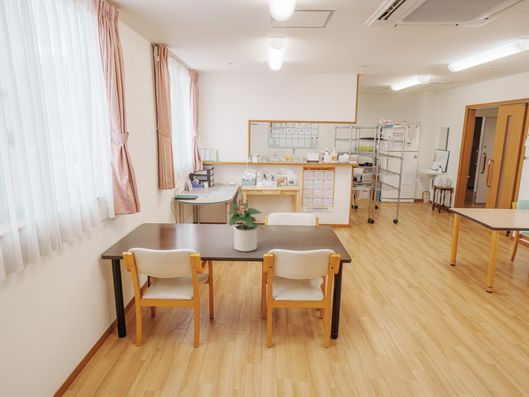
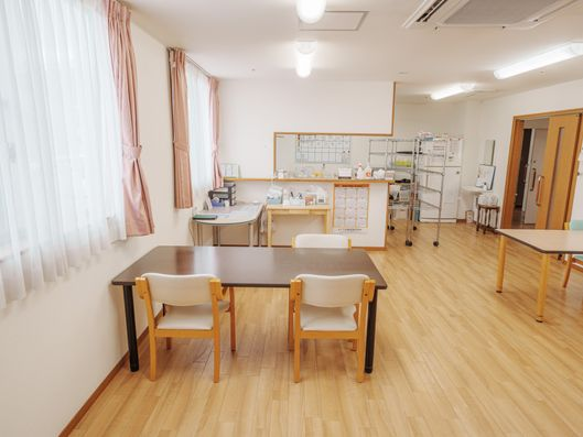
- potted plant [224,201,264,252]
